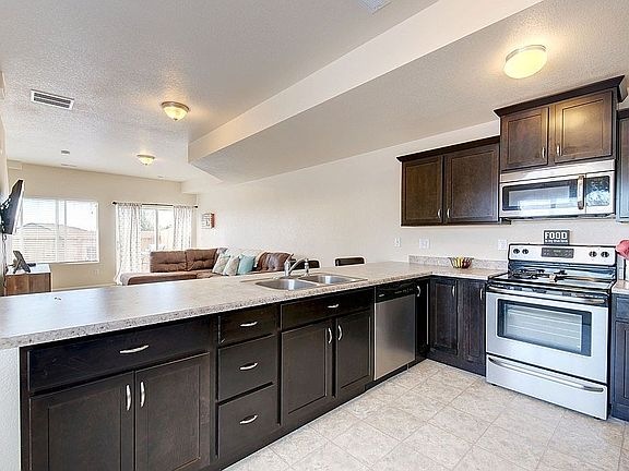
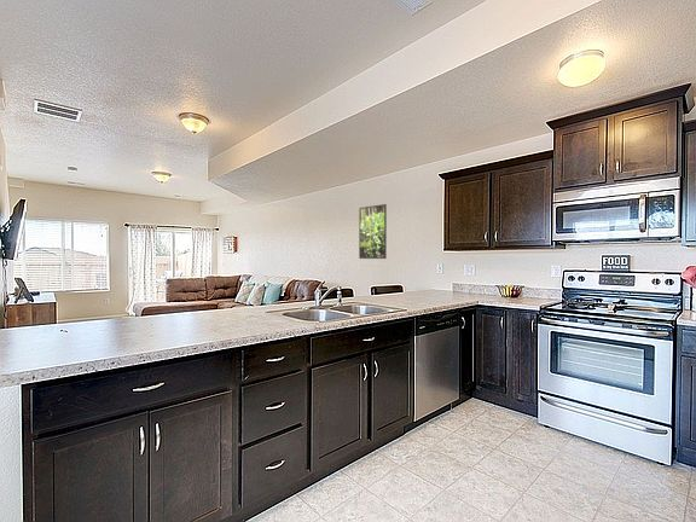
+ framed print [358,203,388,260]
